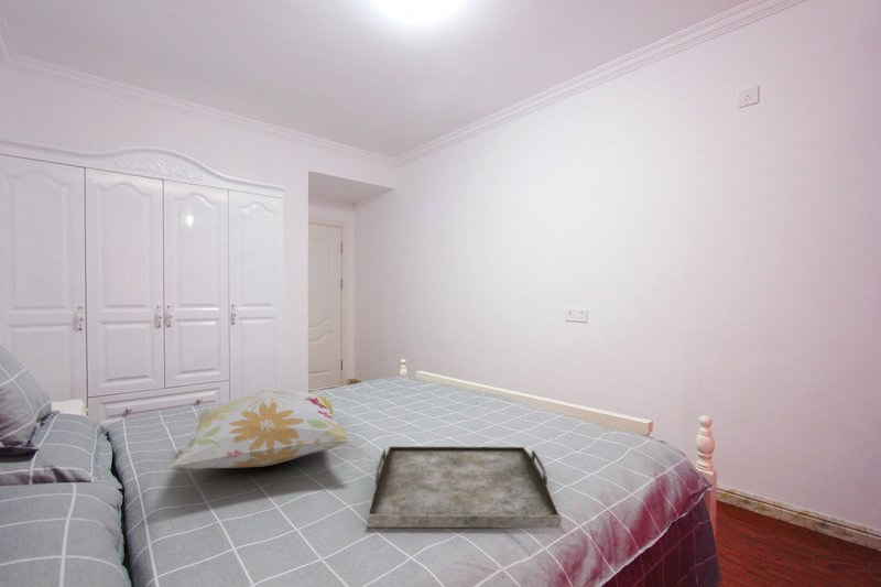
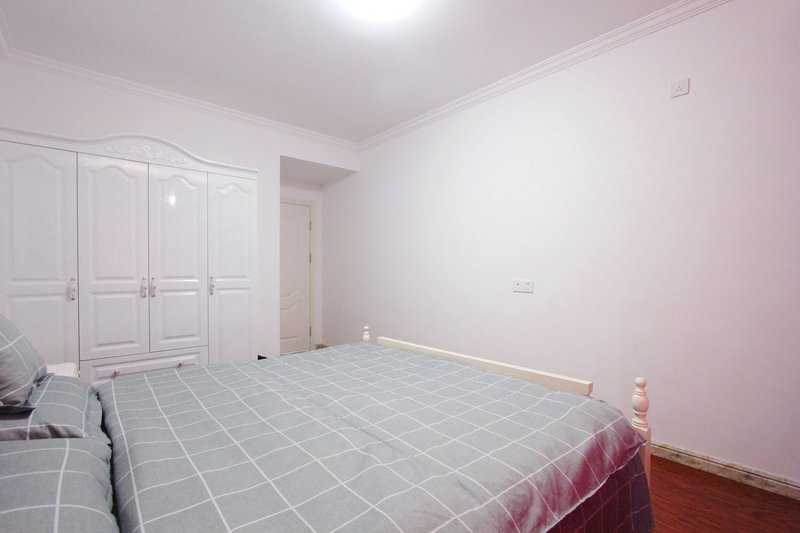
- serving tray [366,445,562,529]
- decorative pillow [167,388,355,470]
